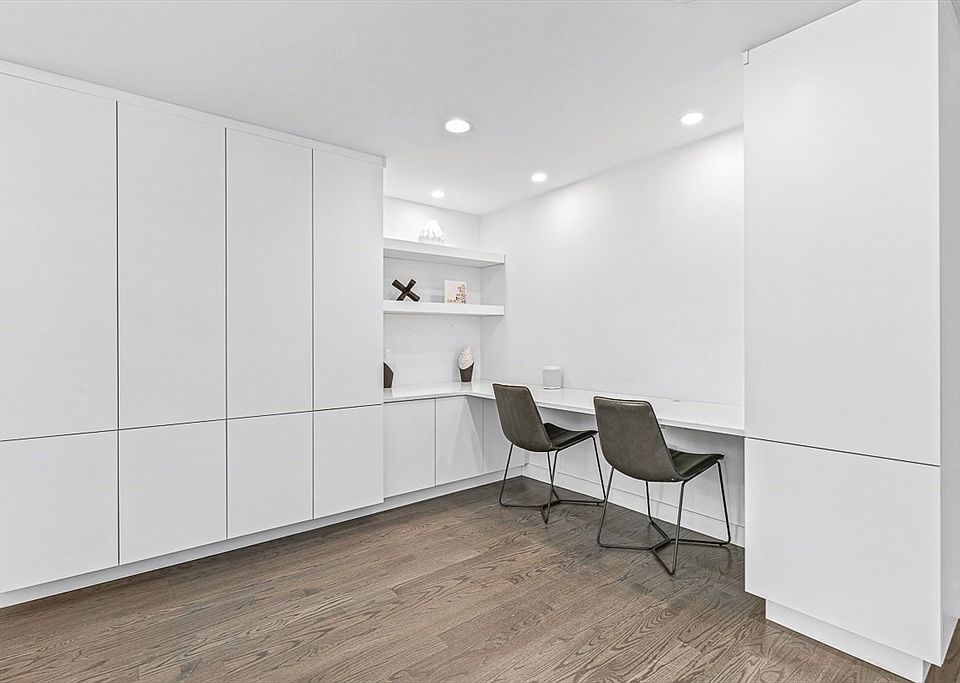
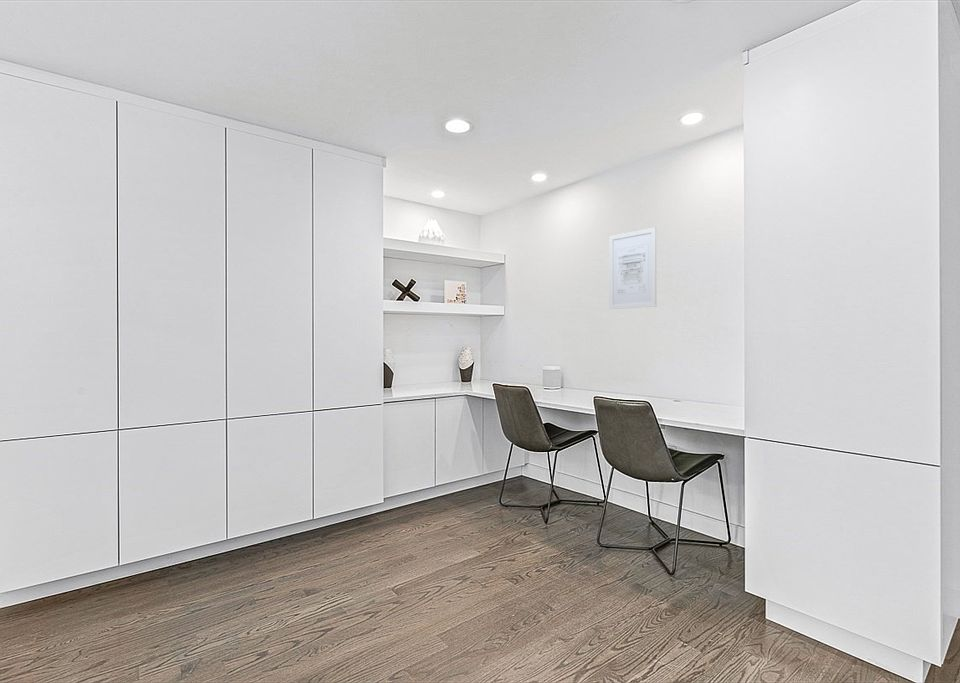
+ wall art [608,226,657,310]
